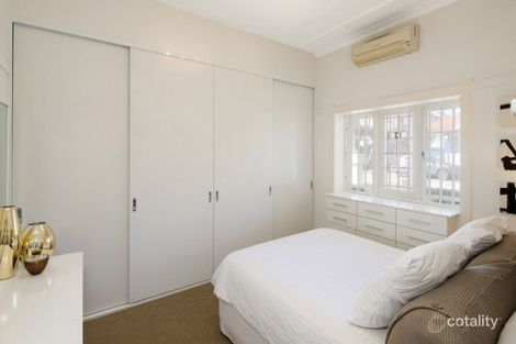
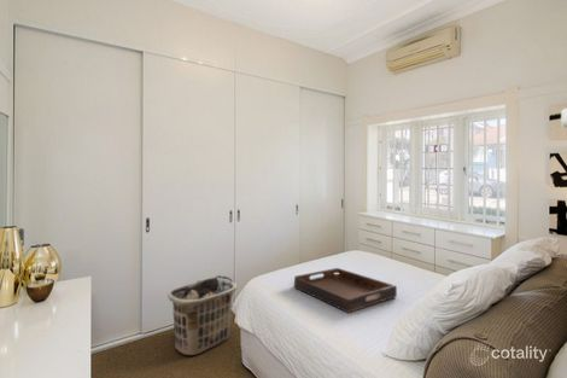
+ clothes hamper [166,274,239,356]
+ serving tray [293,267,398,314]
